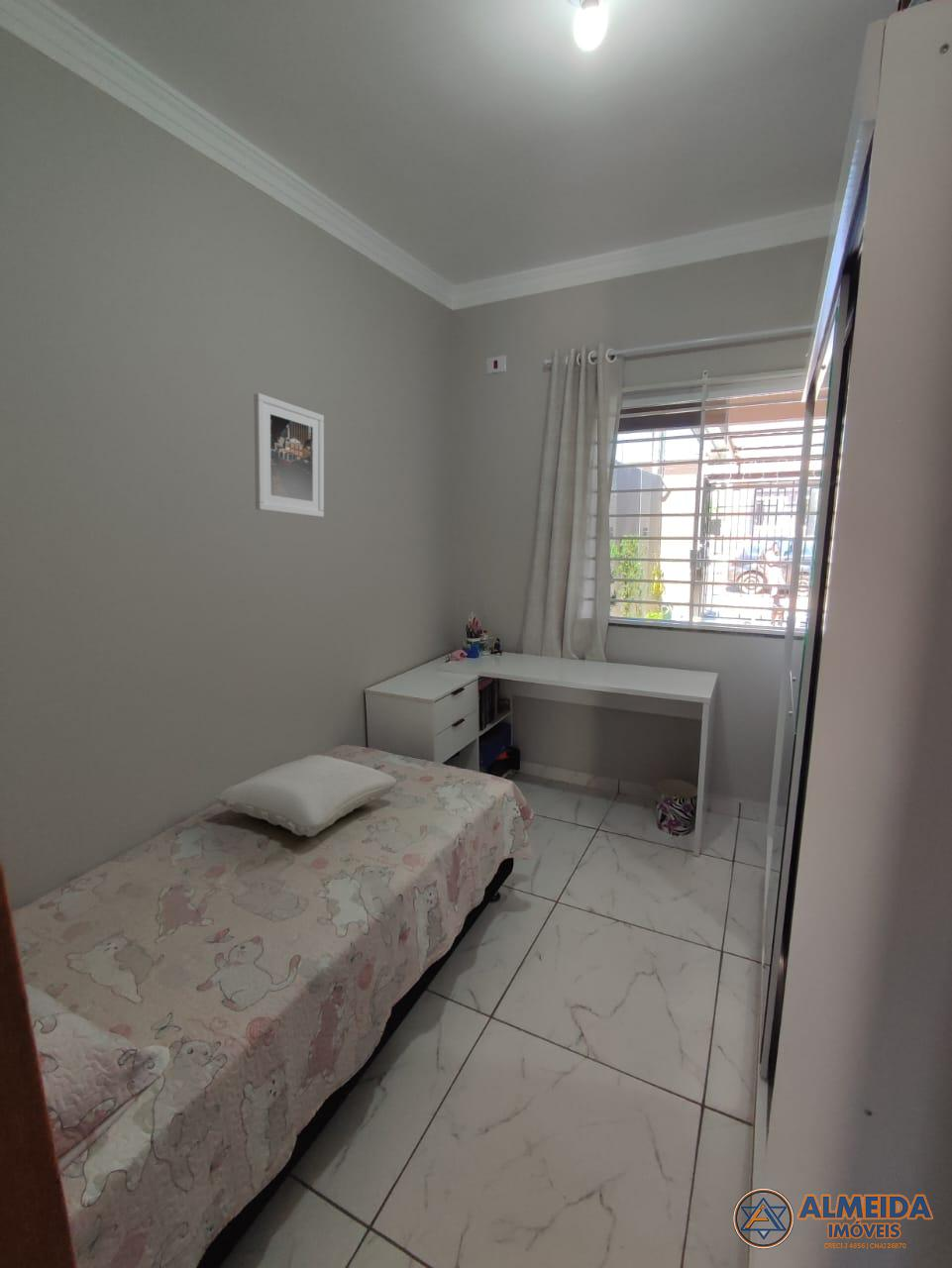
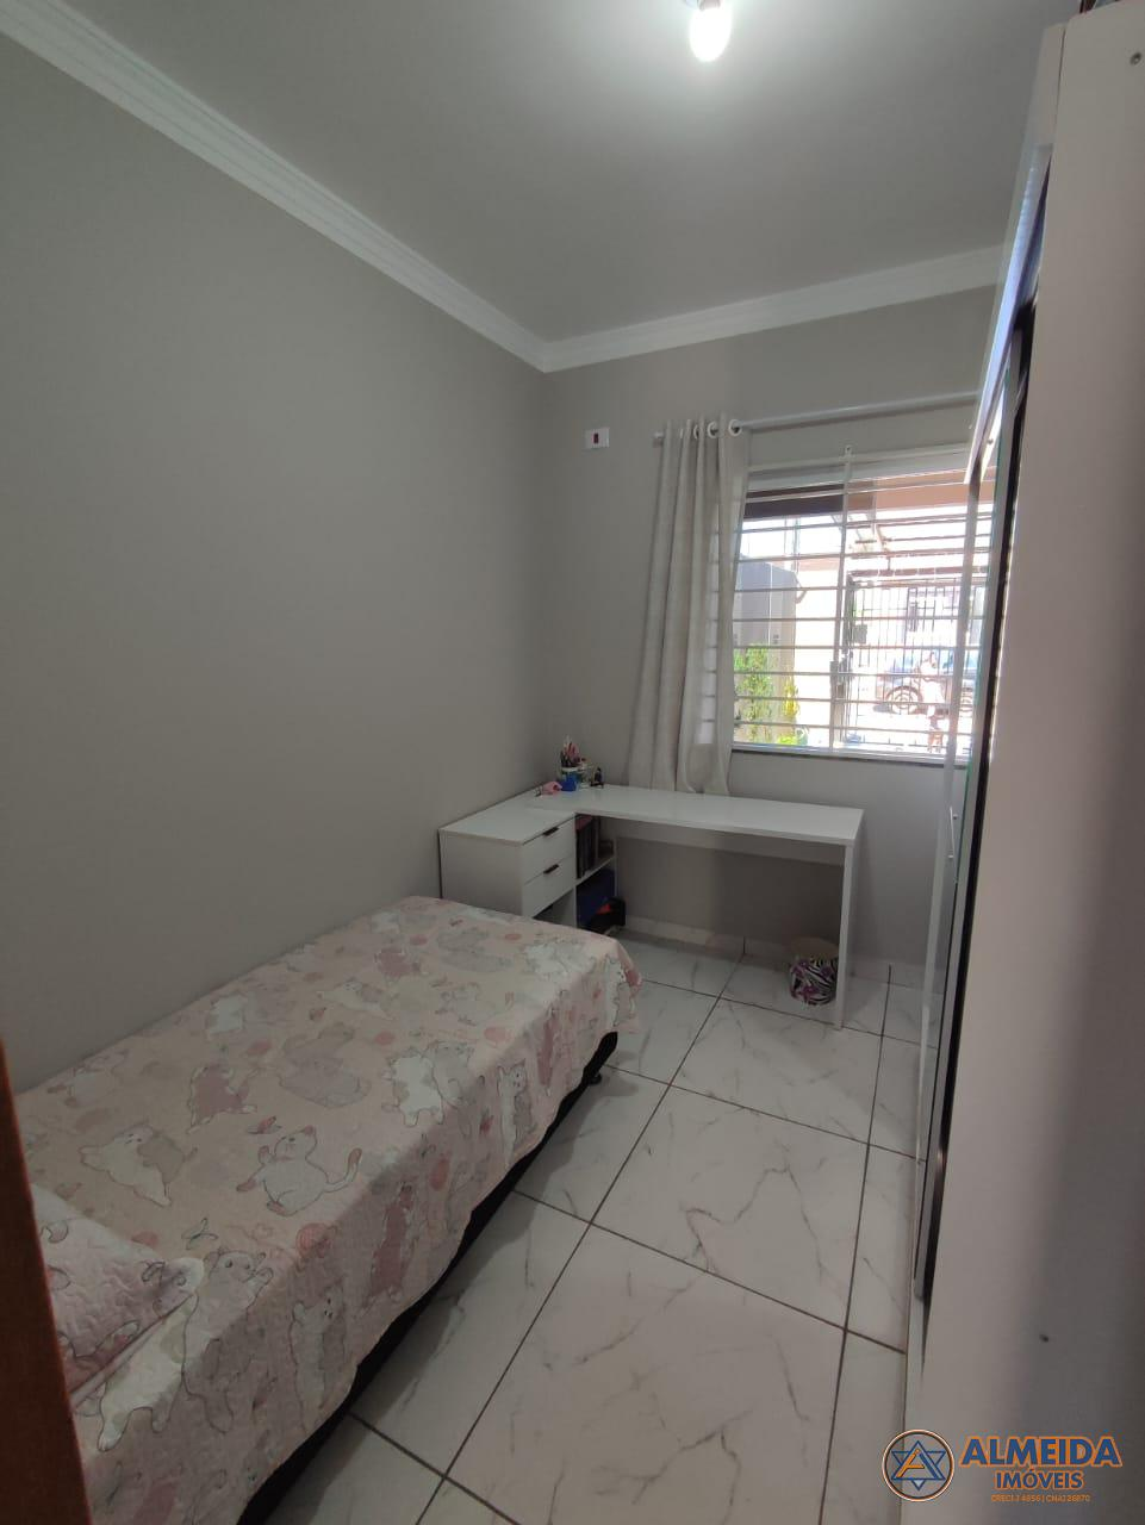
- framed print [253,392,325,518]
- pillow [215,754,397,837]
